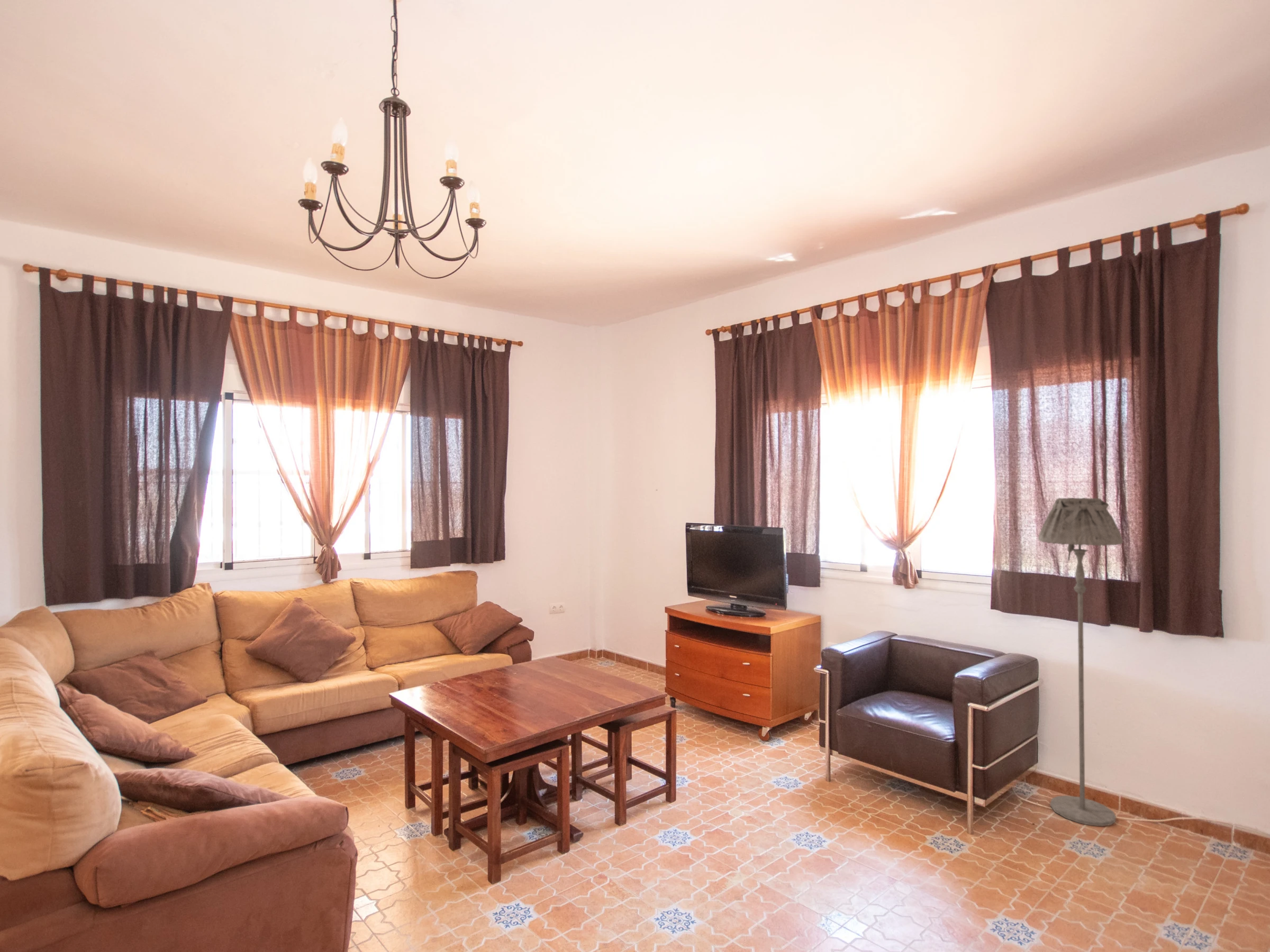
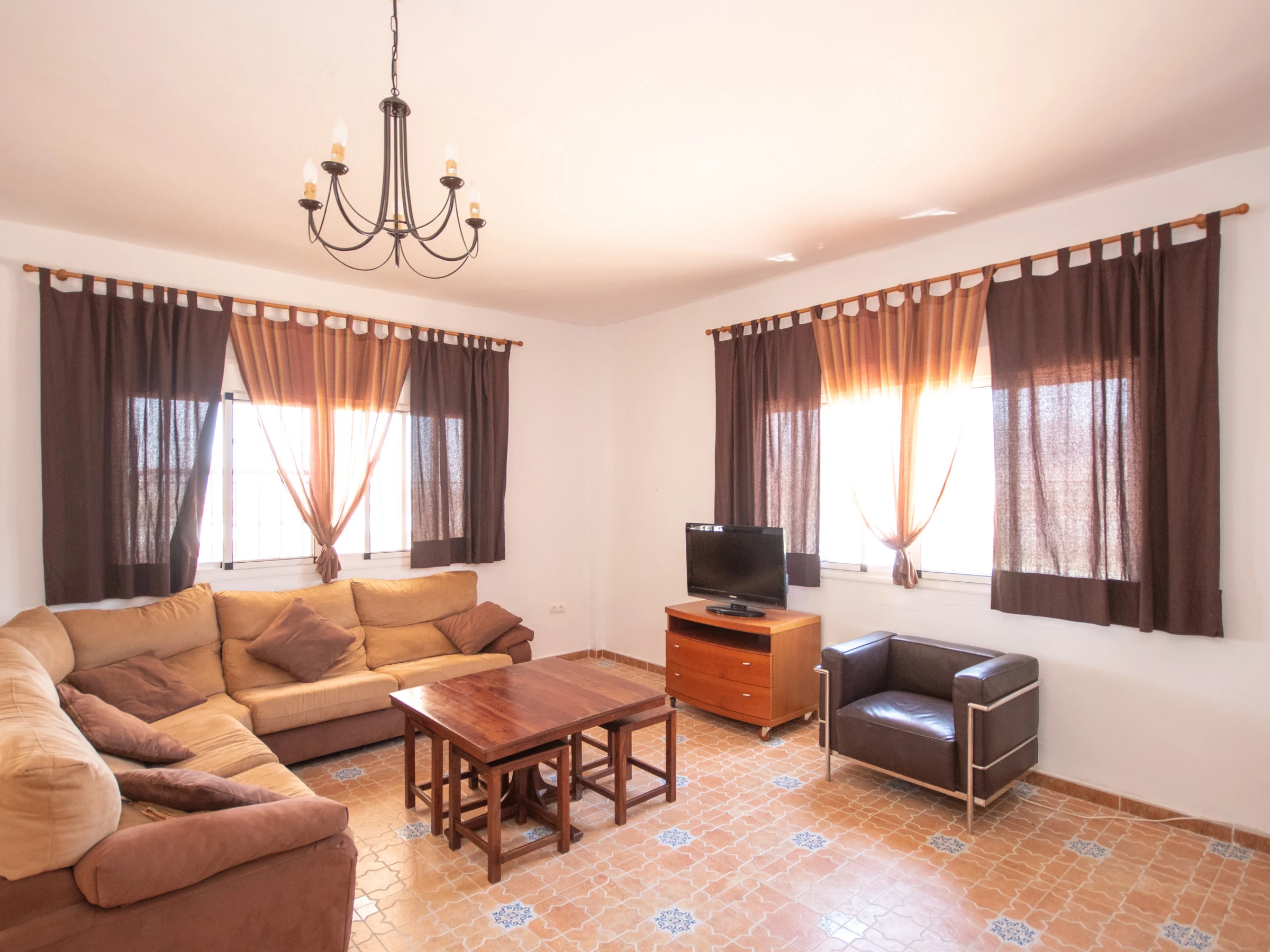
- floor lamp [1038,497,1123,827]
